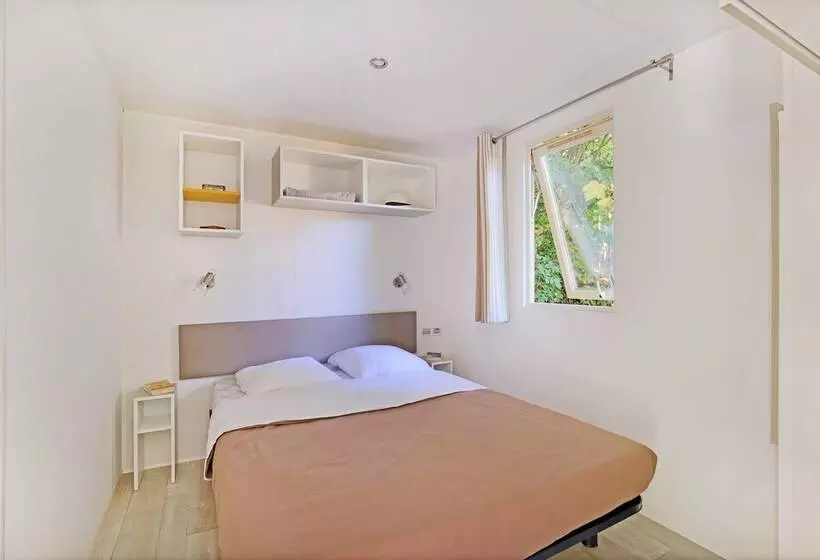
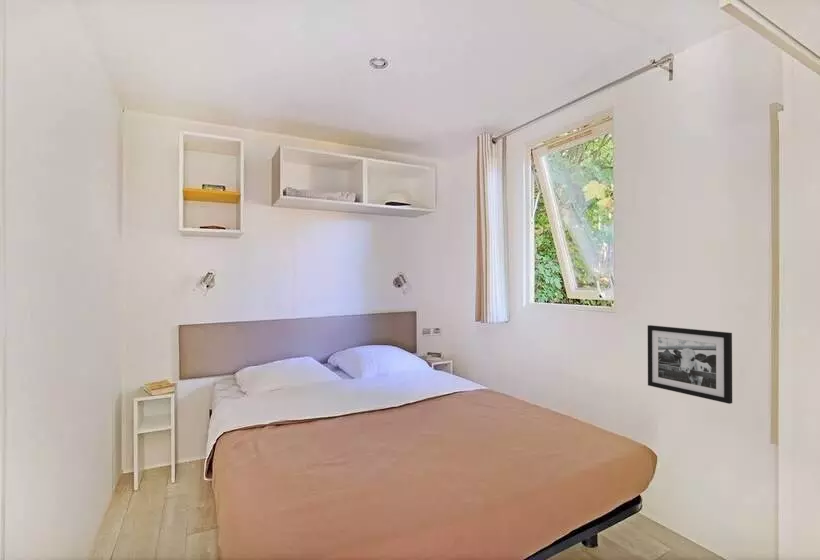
+ picture frame [647,324,733,405]
